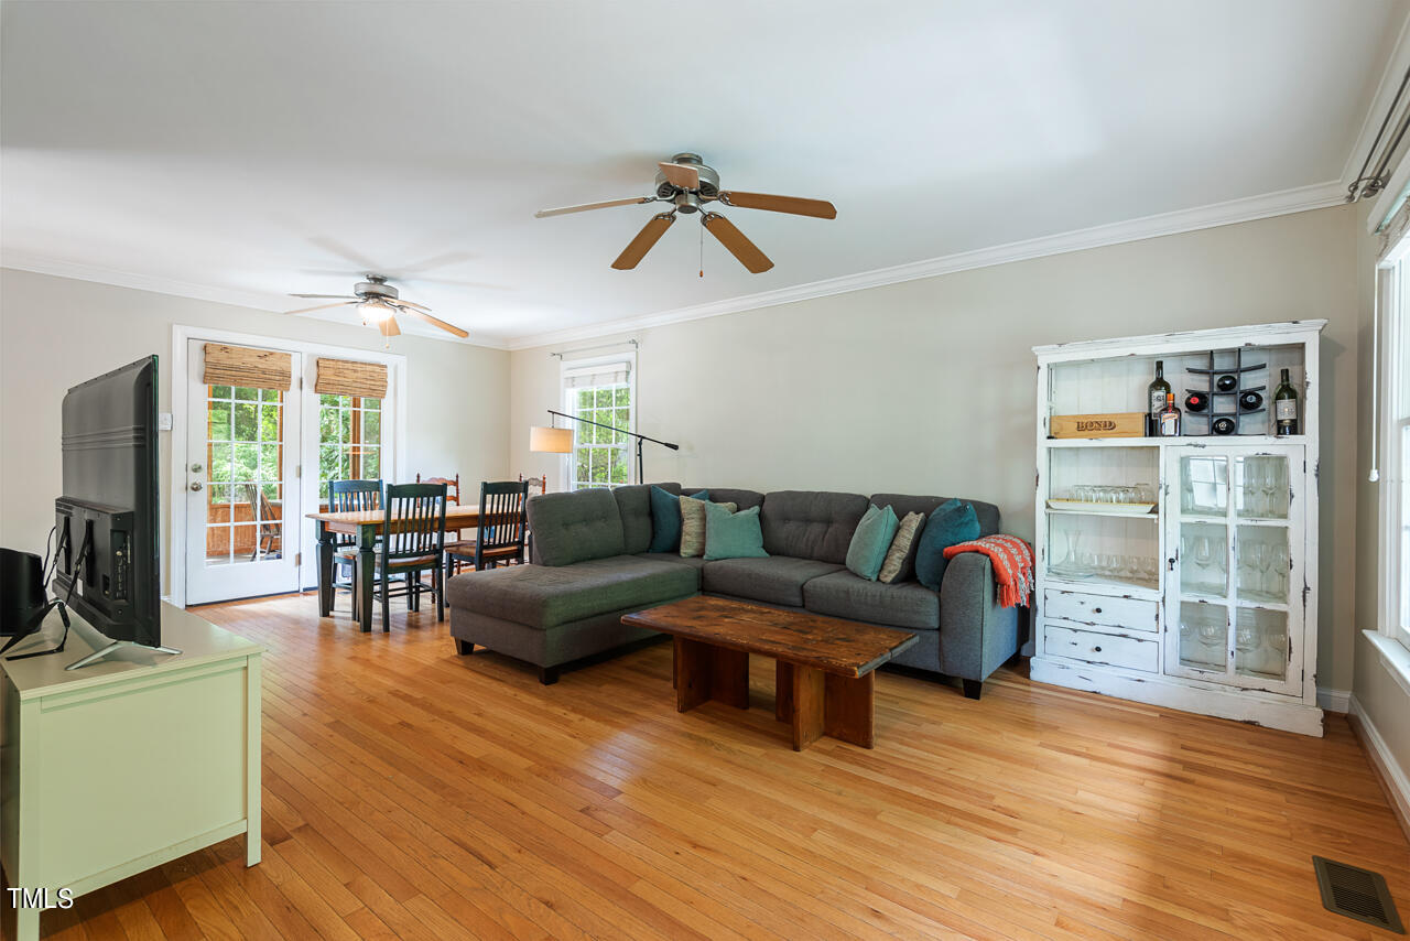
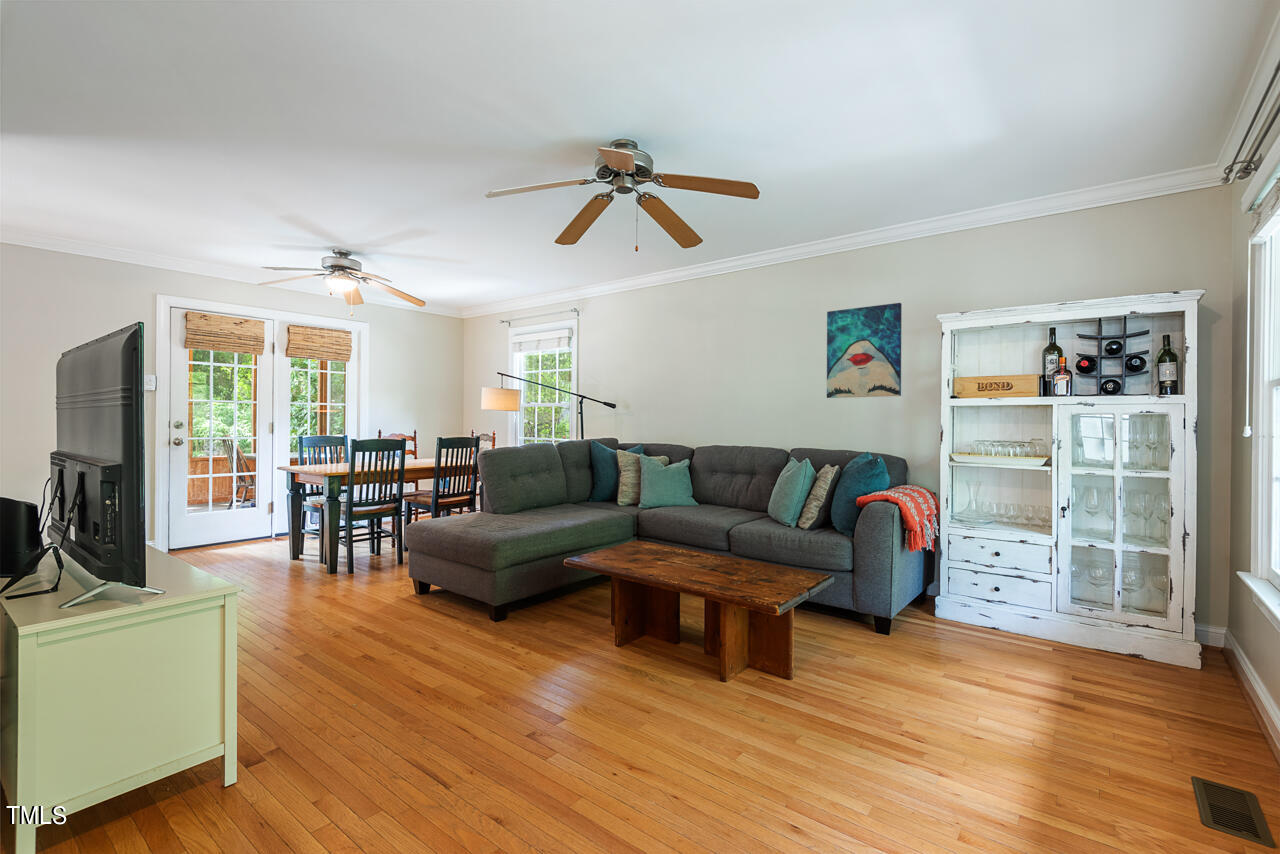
+ wall art [826,302,903,399]
